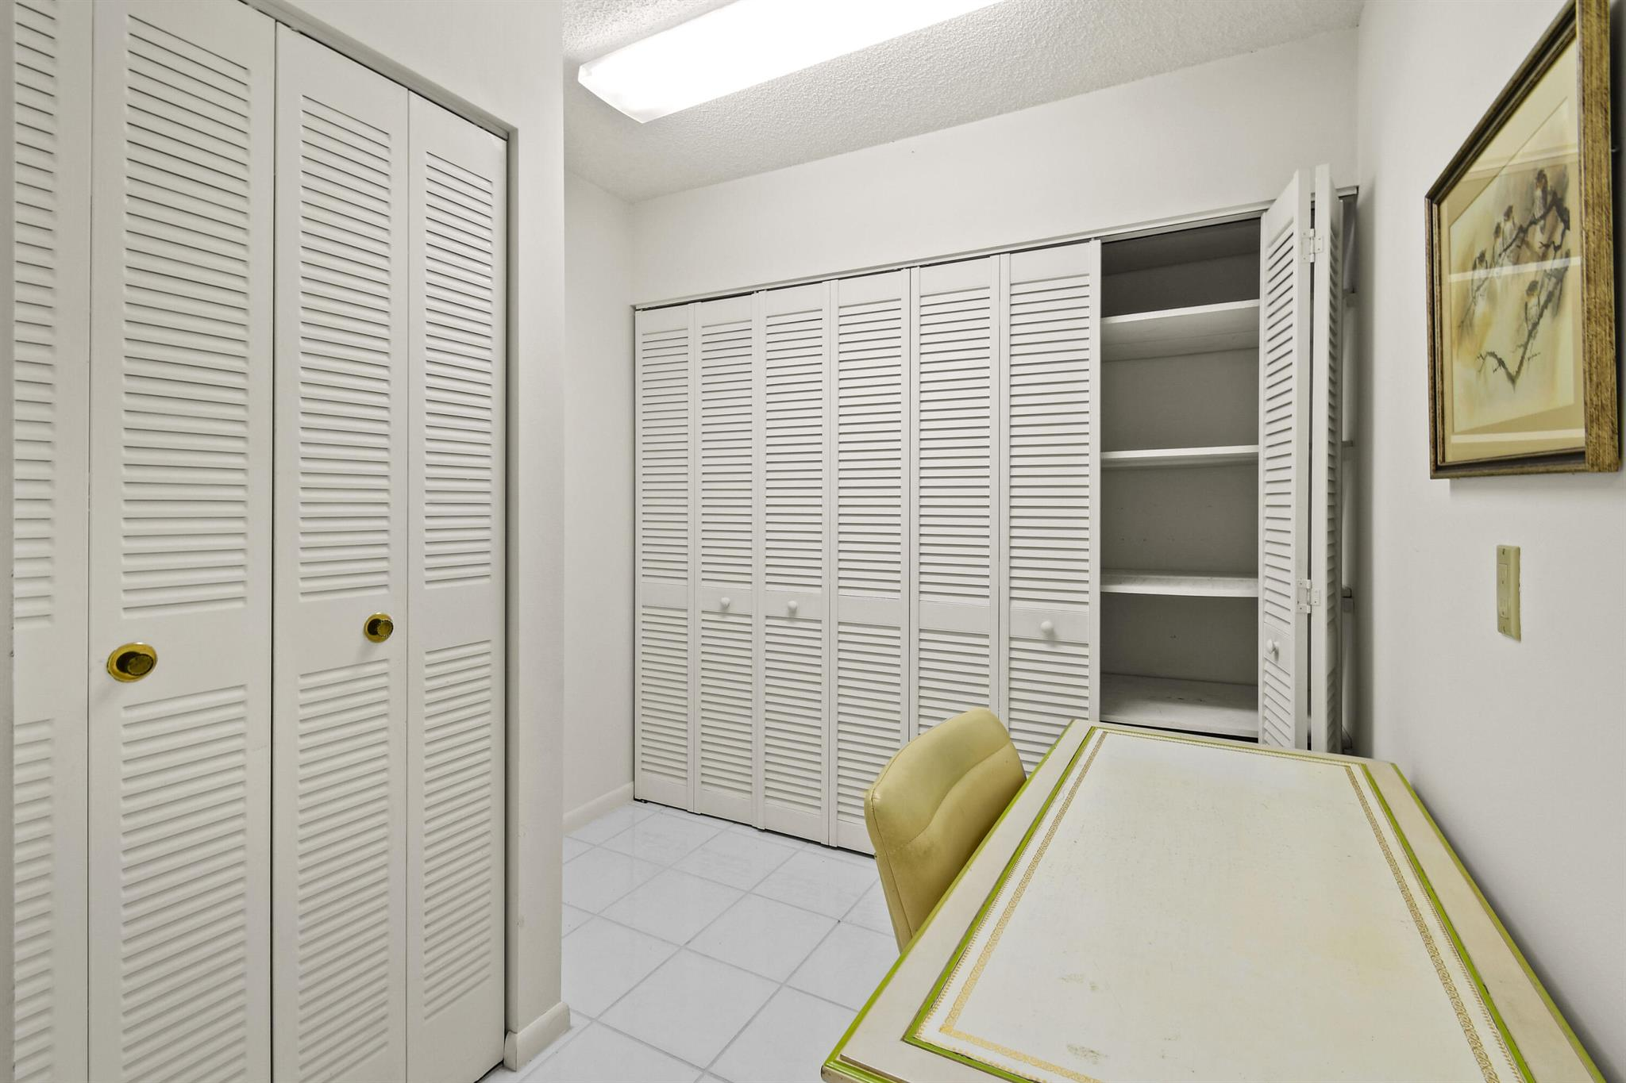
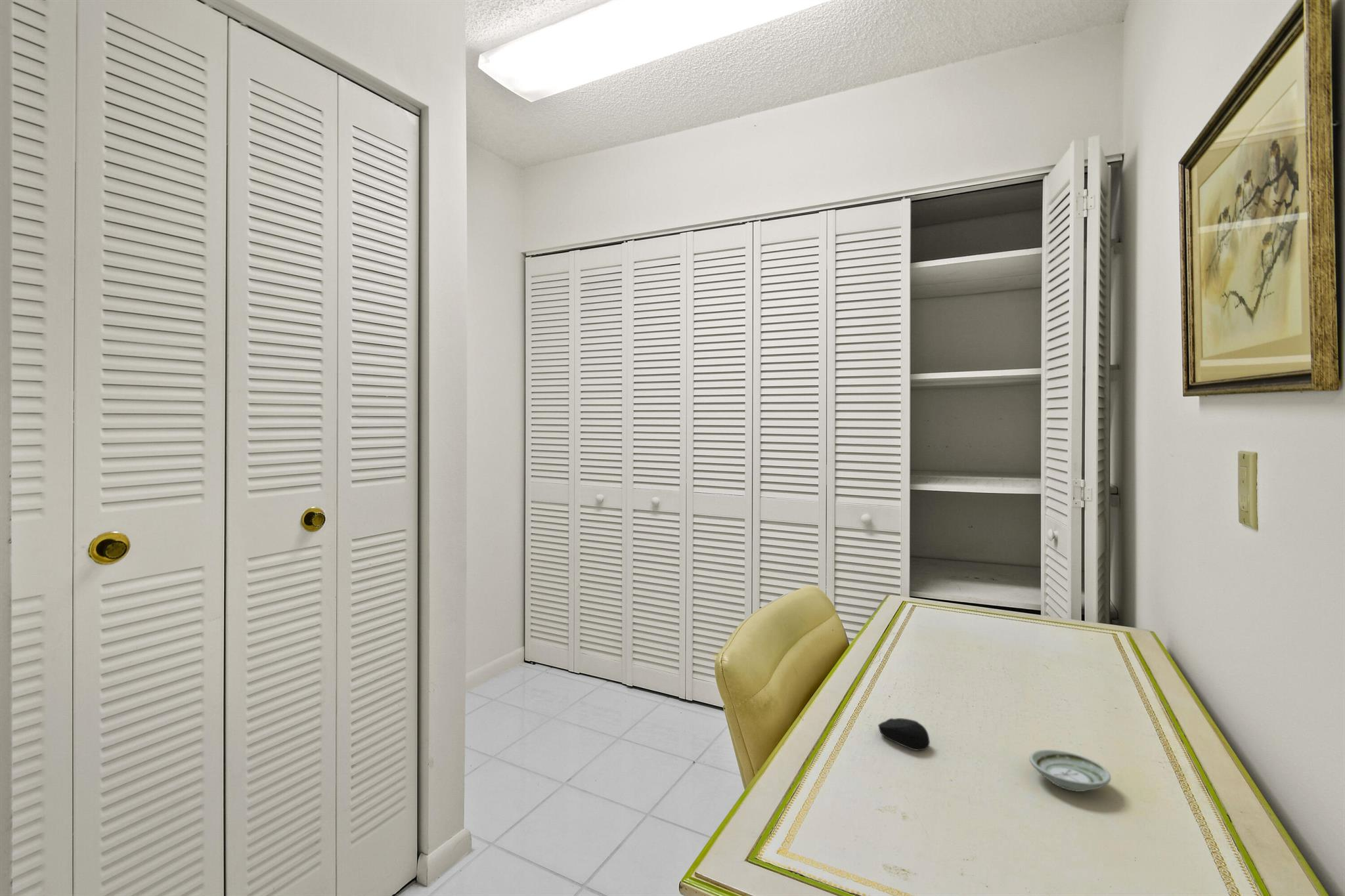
+ computer mouse [877,717,931,752]
+ saucer [1028,749,1111,792]
